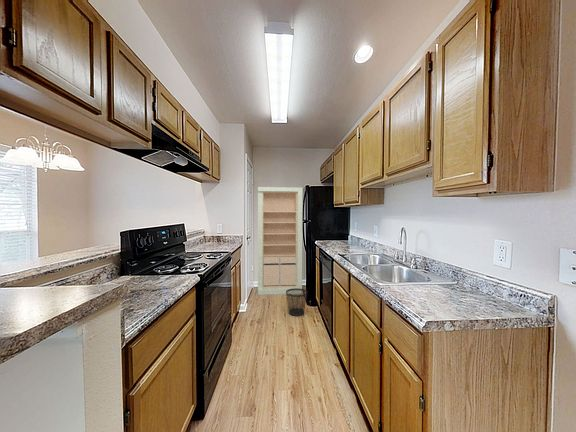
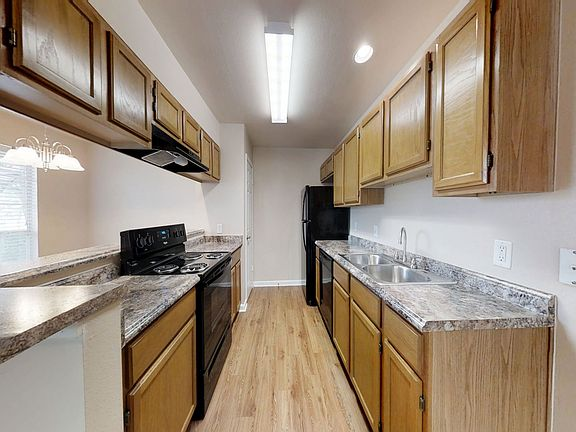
- storage cabinet [257,186,304,296]
- wastebasket [285,288,308,317]
